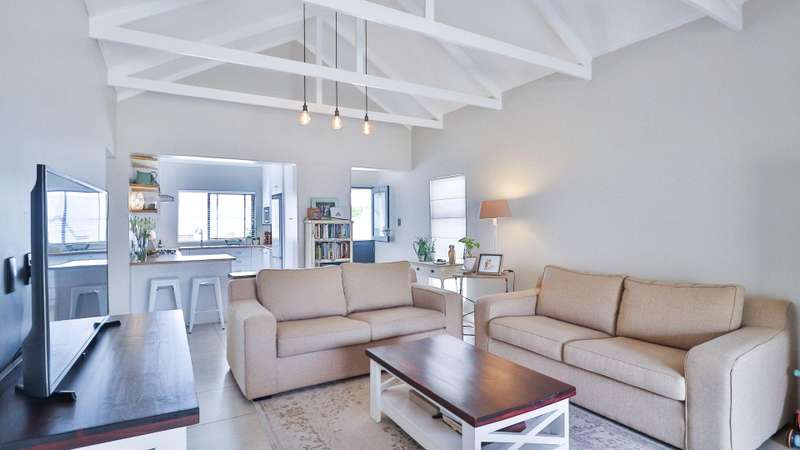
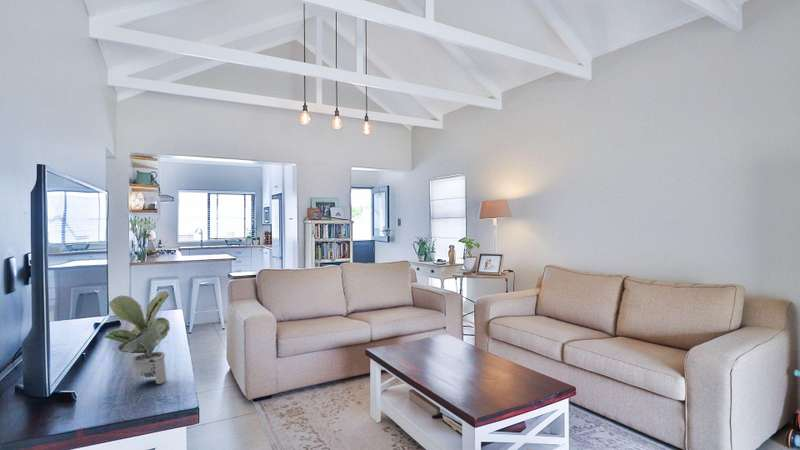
+ potted plant [103,290,171,385]
